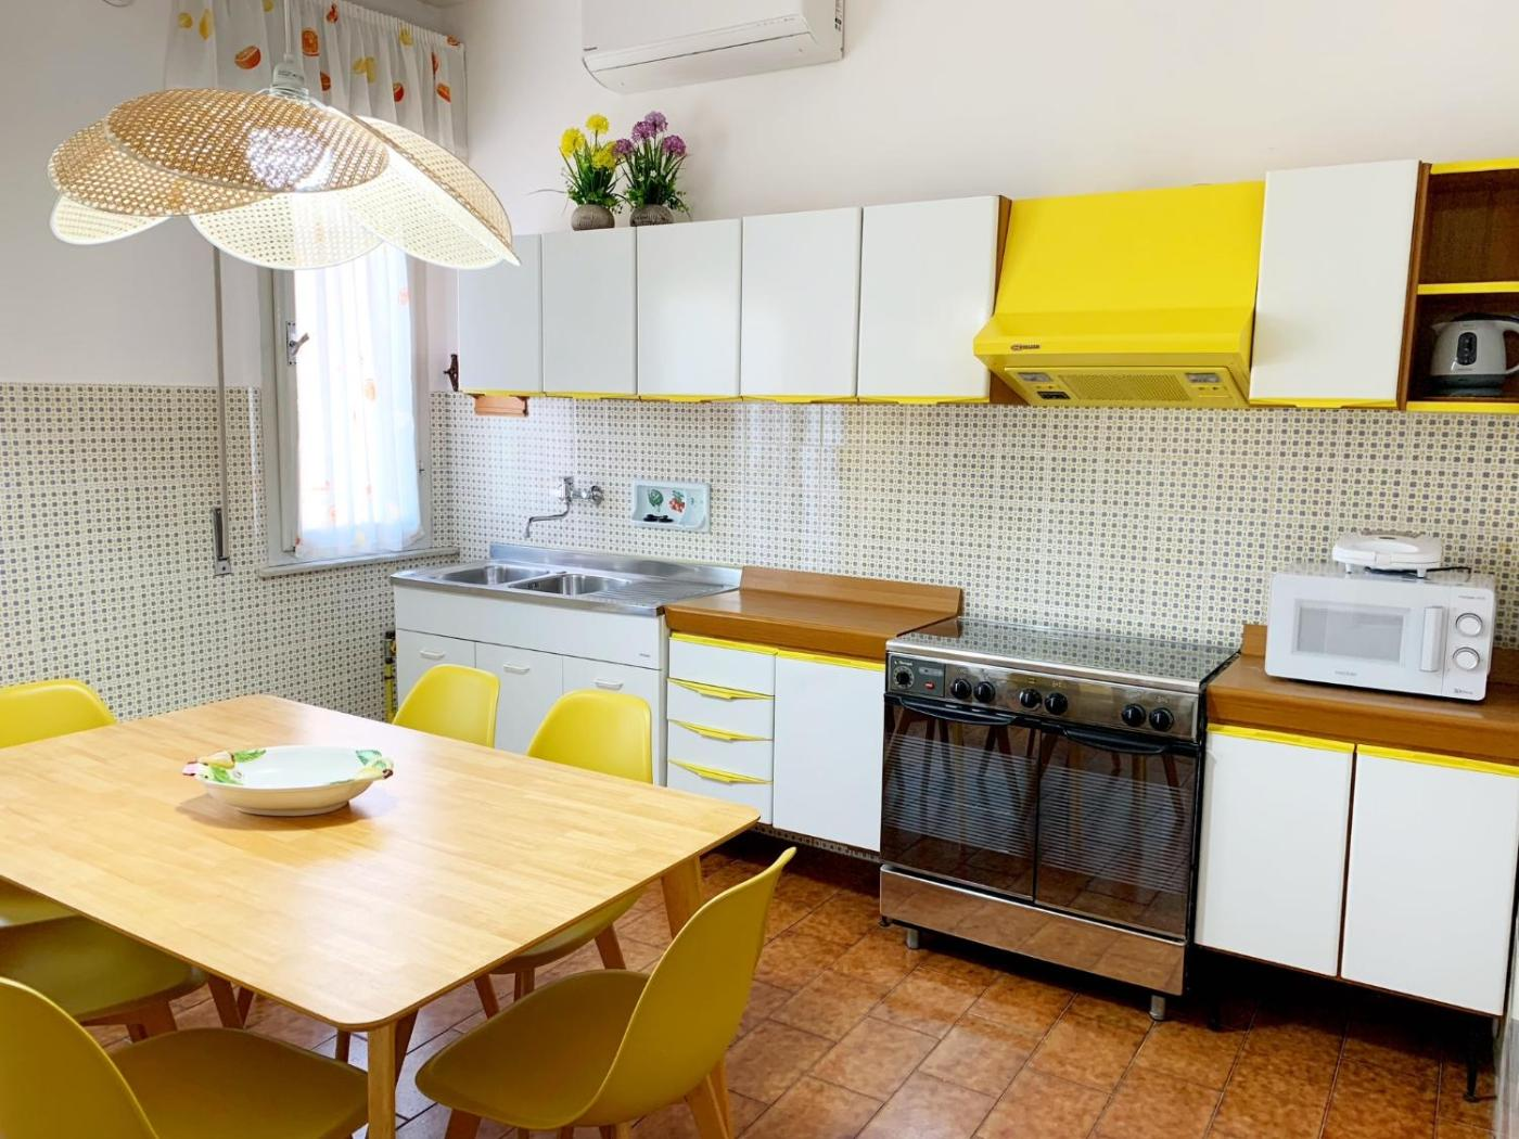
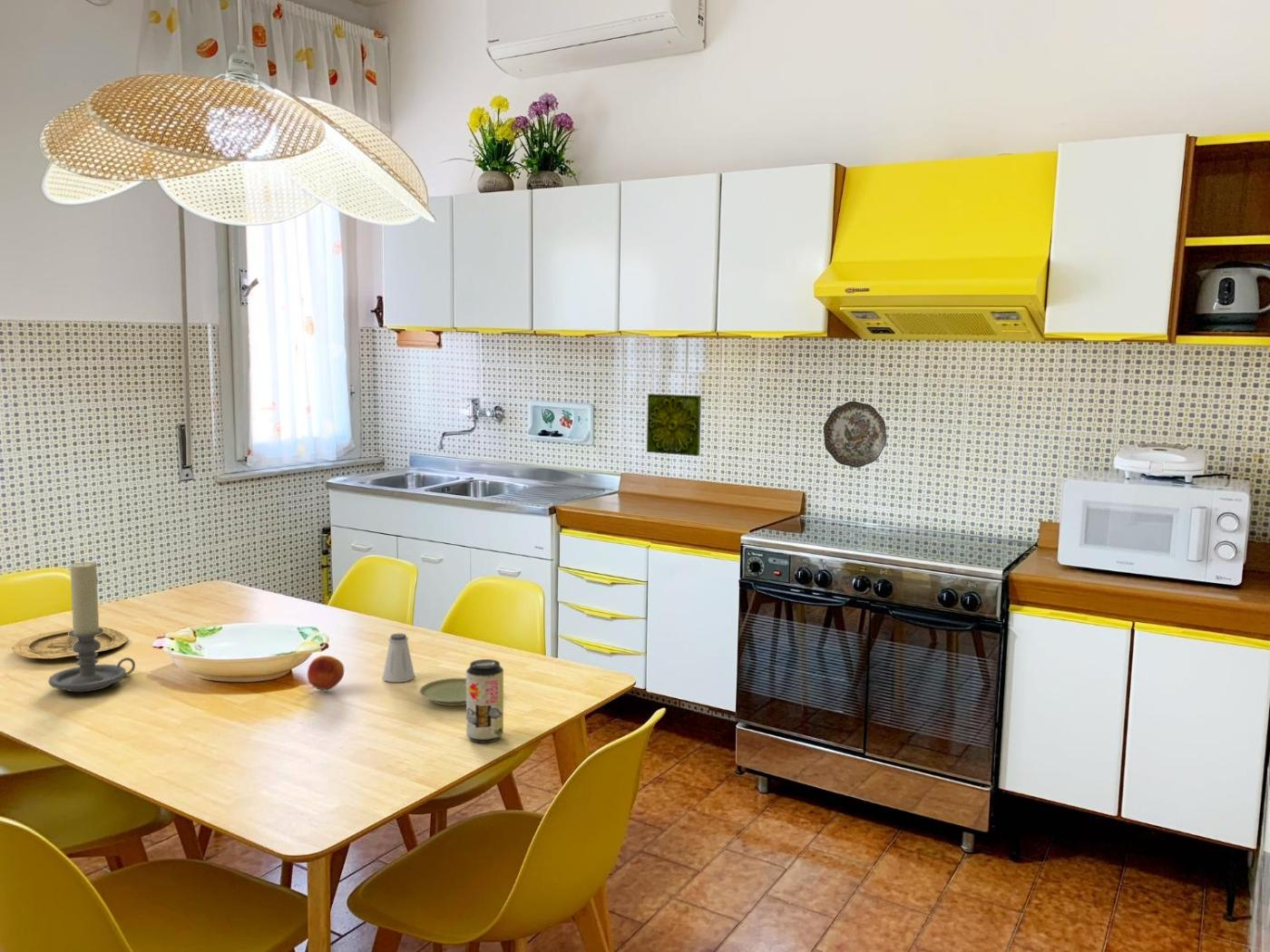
+ decorative tile [646,393,702,457]
+ plate [11,626,129,659]
+ saltshaker [382,633,415,683]
+ plate [418,677,466,706]
+ apple [307,655,345,692]
+ beverage can [465,658,504,743]
+ candle holder [48,560,136,693]
+ decorative plate [823,401,887,469]
